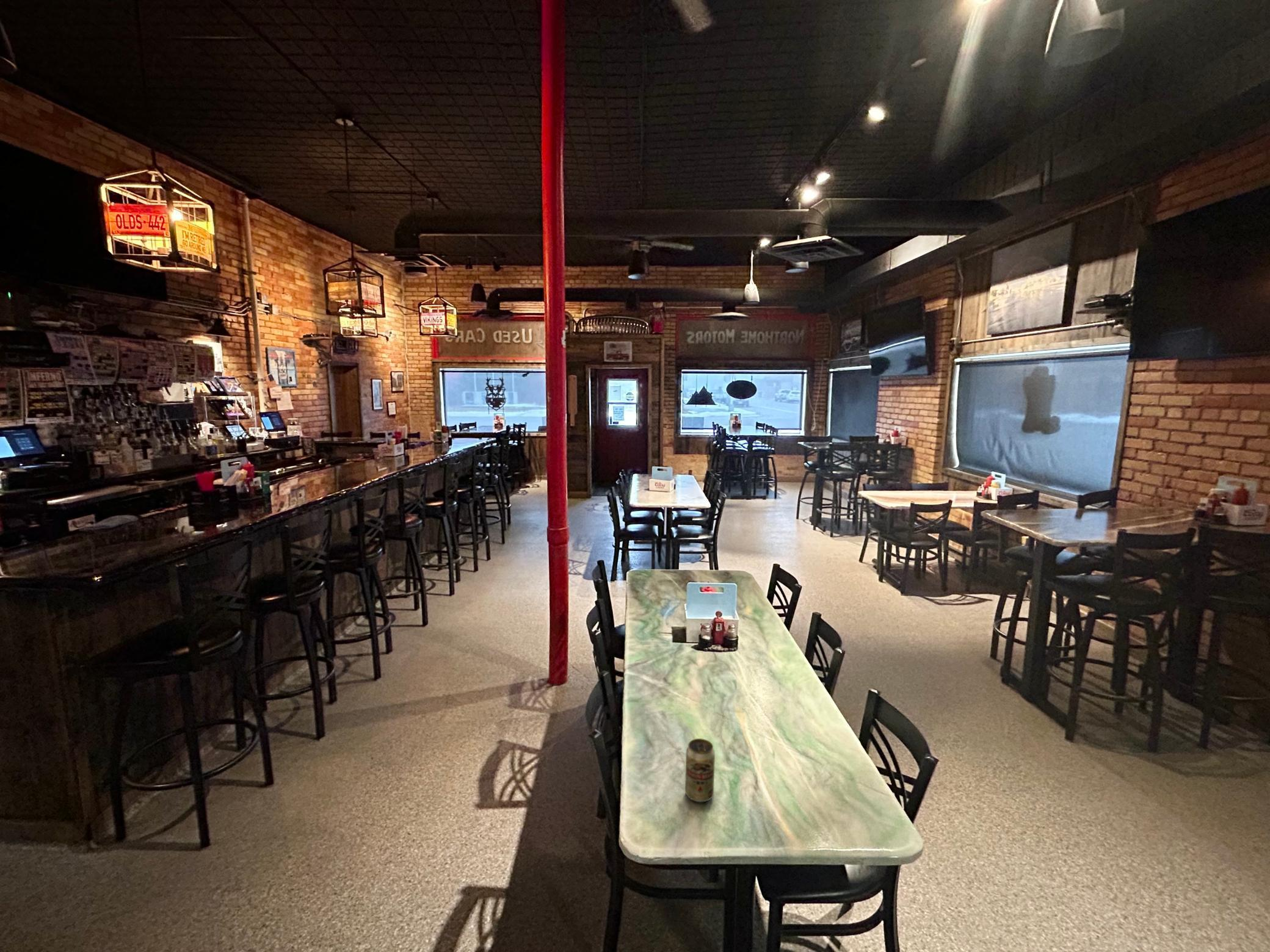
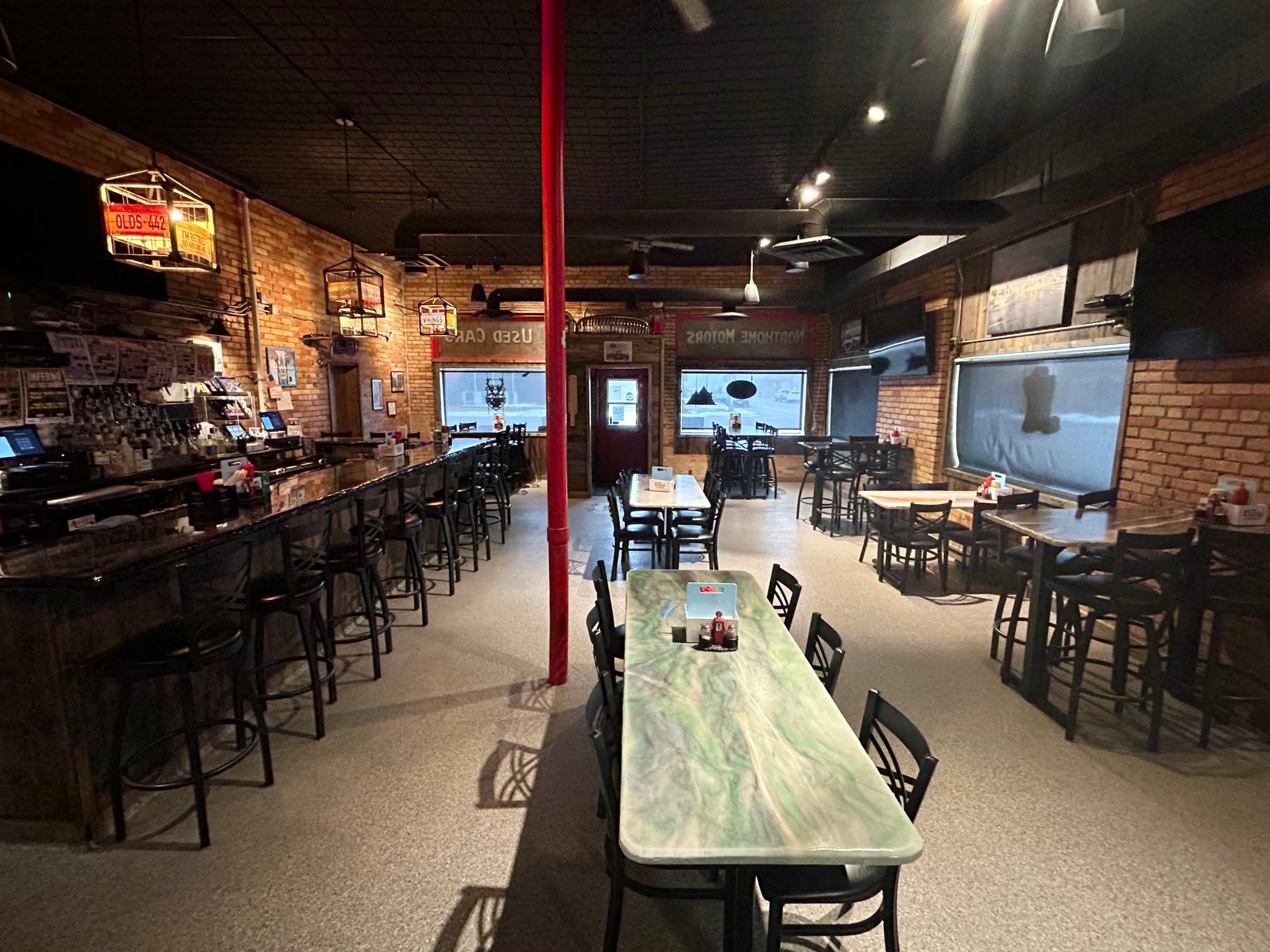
- beverage can [684,738,716,802]
